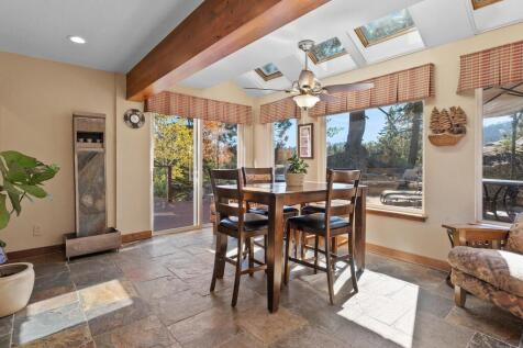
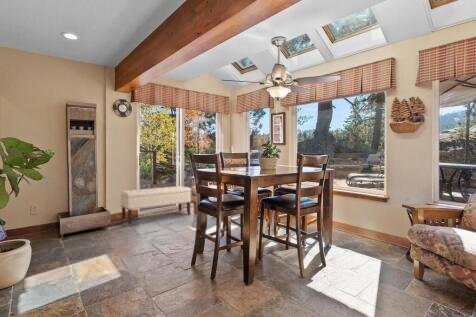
+ bench [120,185,192,225]
